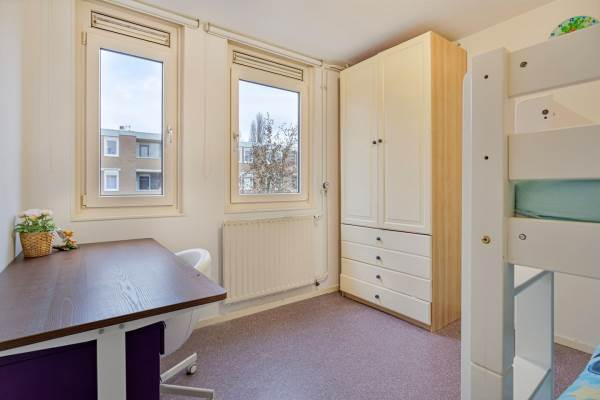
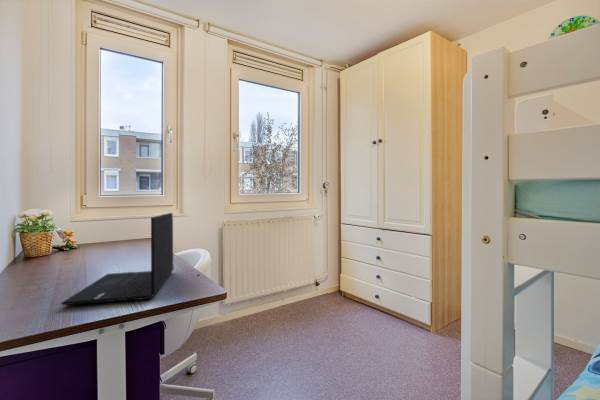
+ laptop [60,212,175,306]
